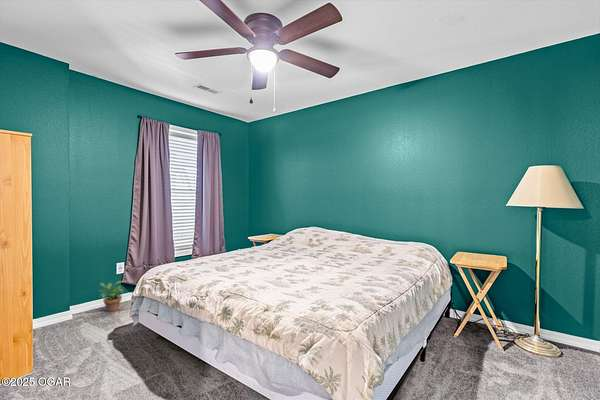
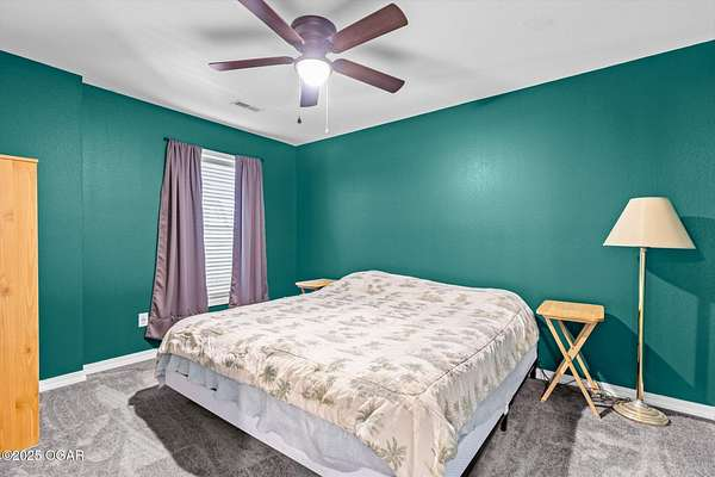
- potted plant [98,280,125,313]
